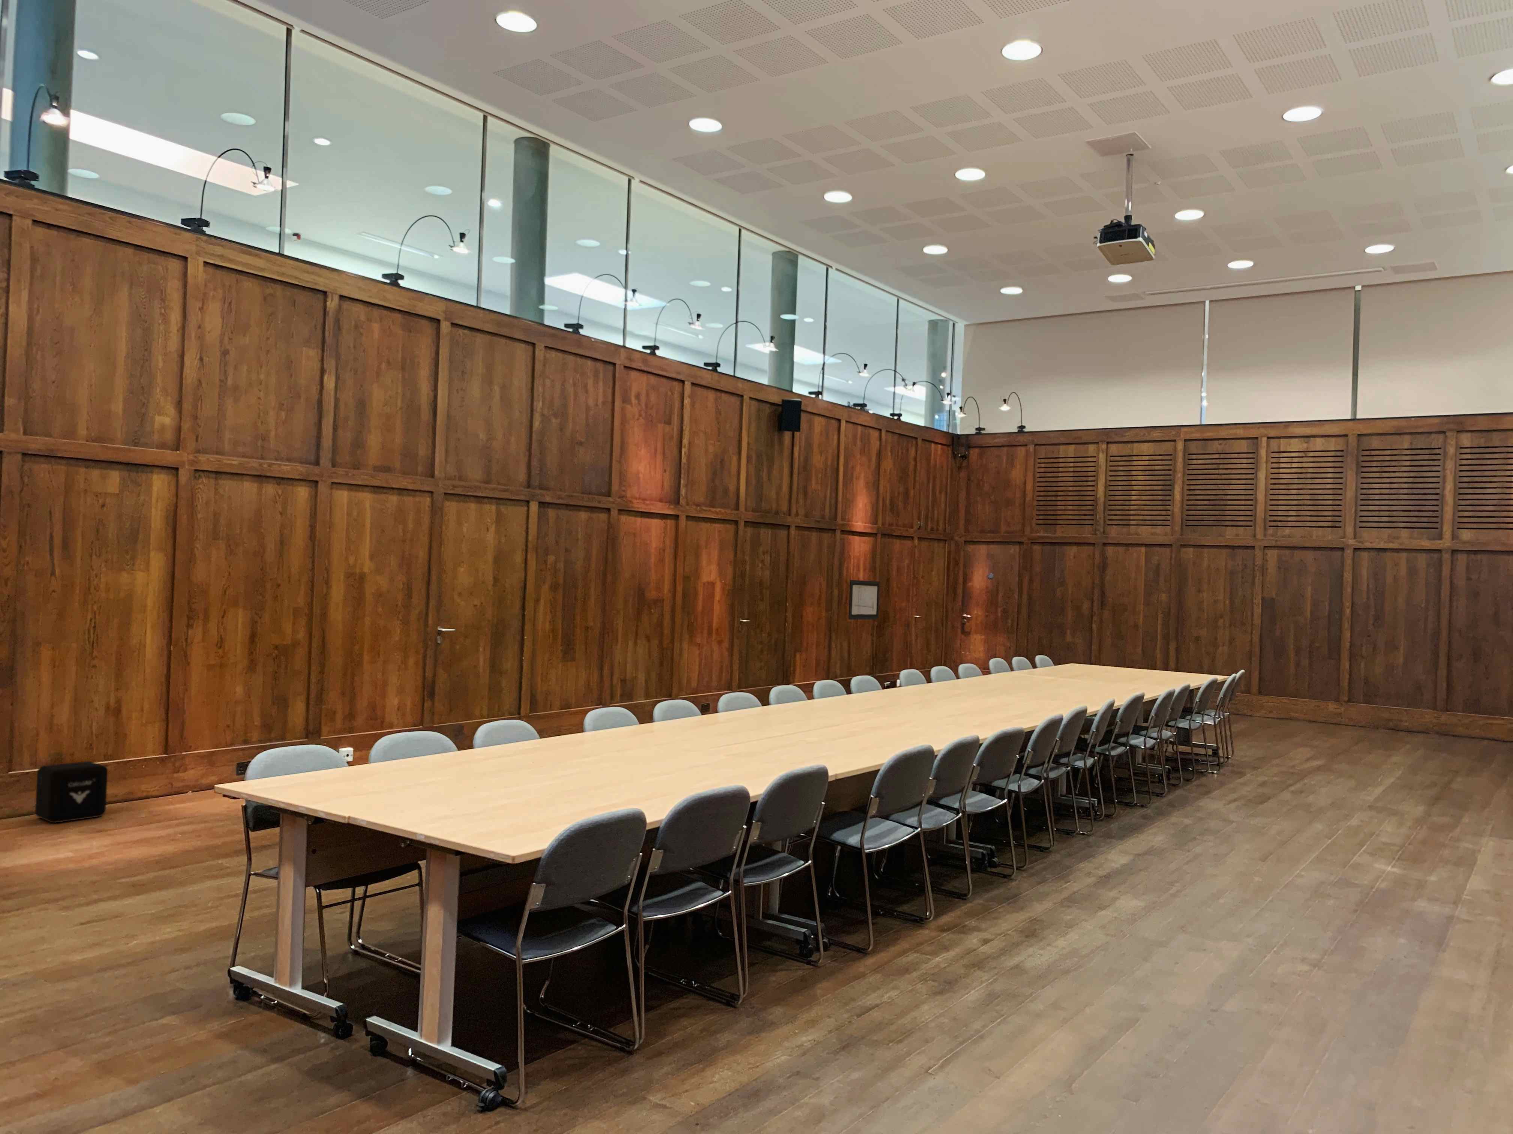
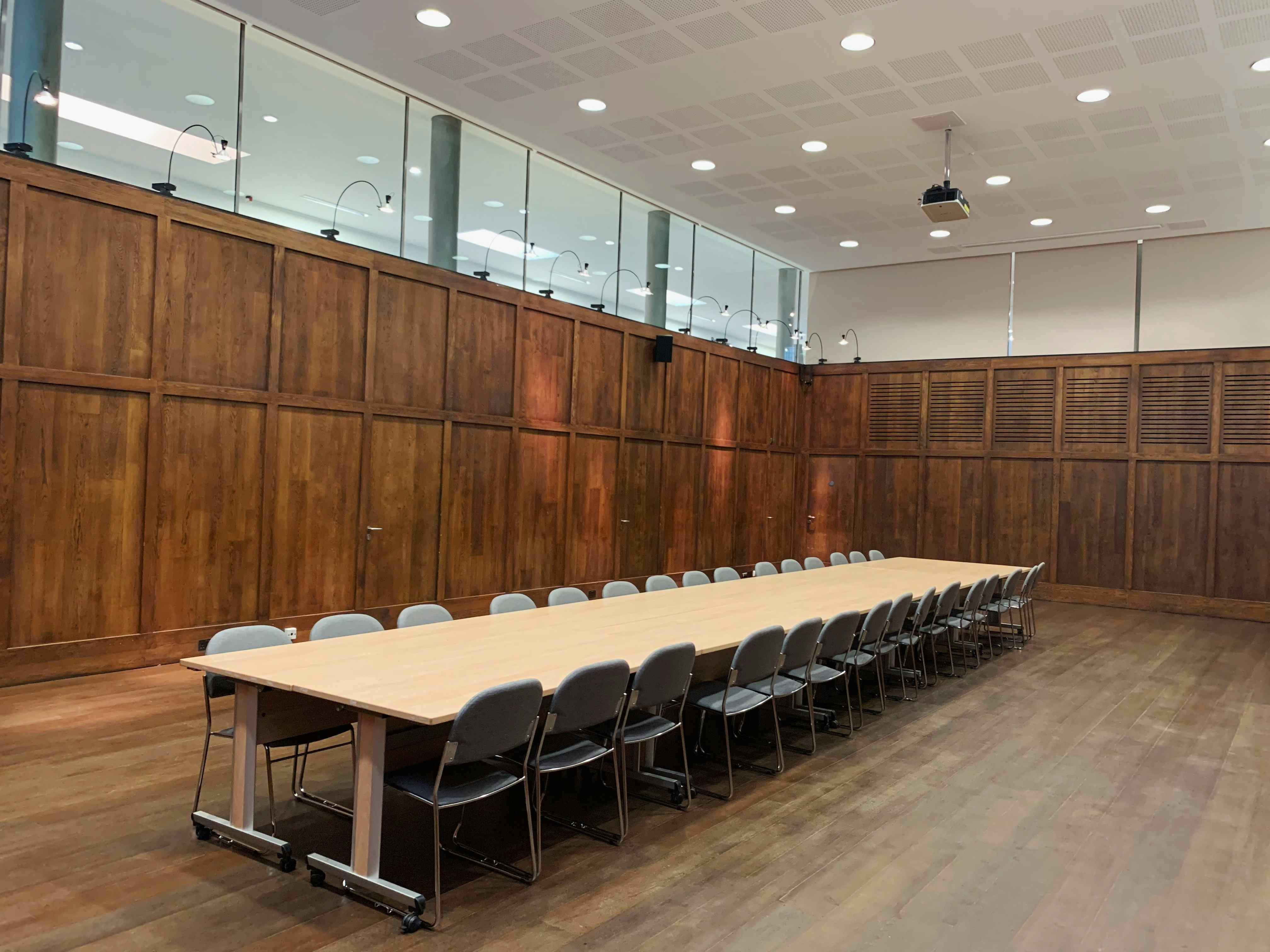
- wall art [848,579,880,619]
- air purifier [35,761,108,823]
